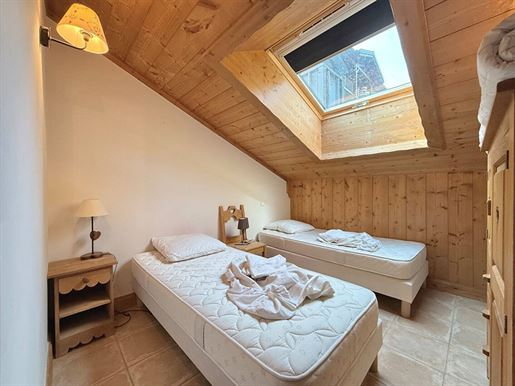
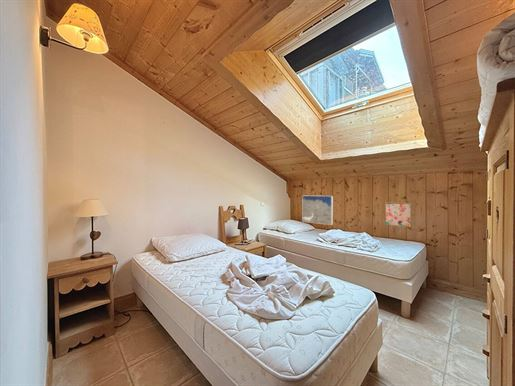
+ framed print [301,195,334,226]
+ wall art [384,201,413,229]
